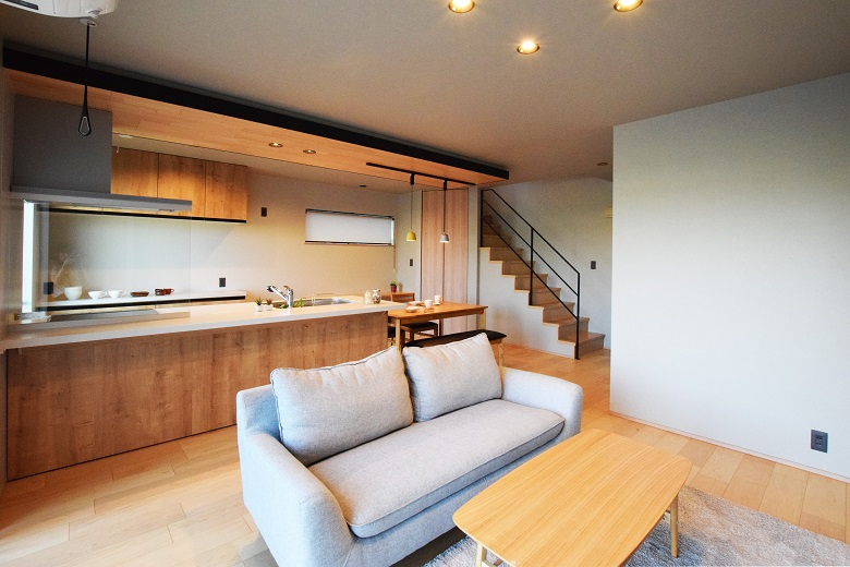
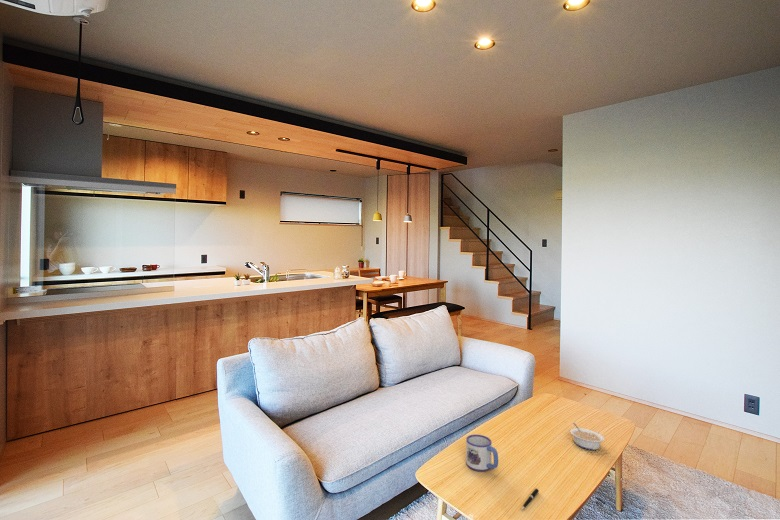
+ mug [465,434,499,472]
+ legume [569,422,605,451]
+ pen [520,487,540,511]
